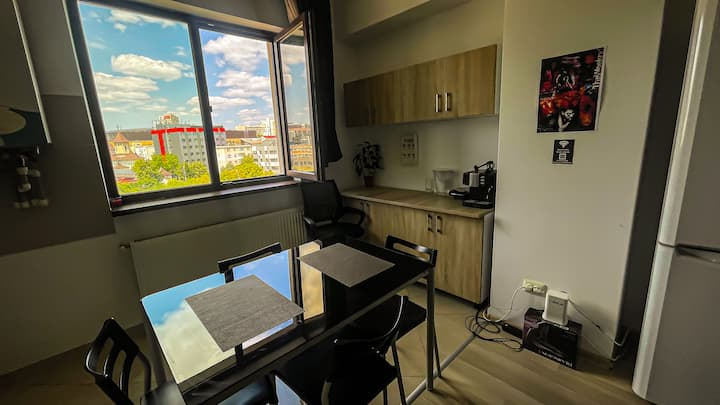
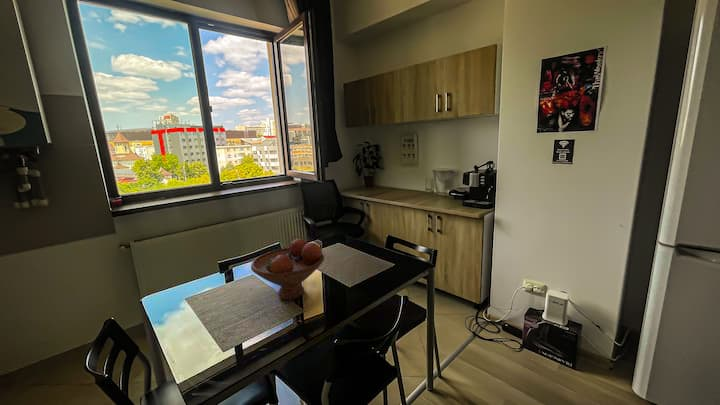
+ fruit bowl [250,238,325,301]
